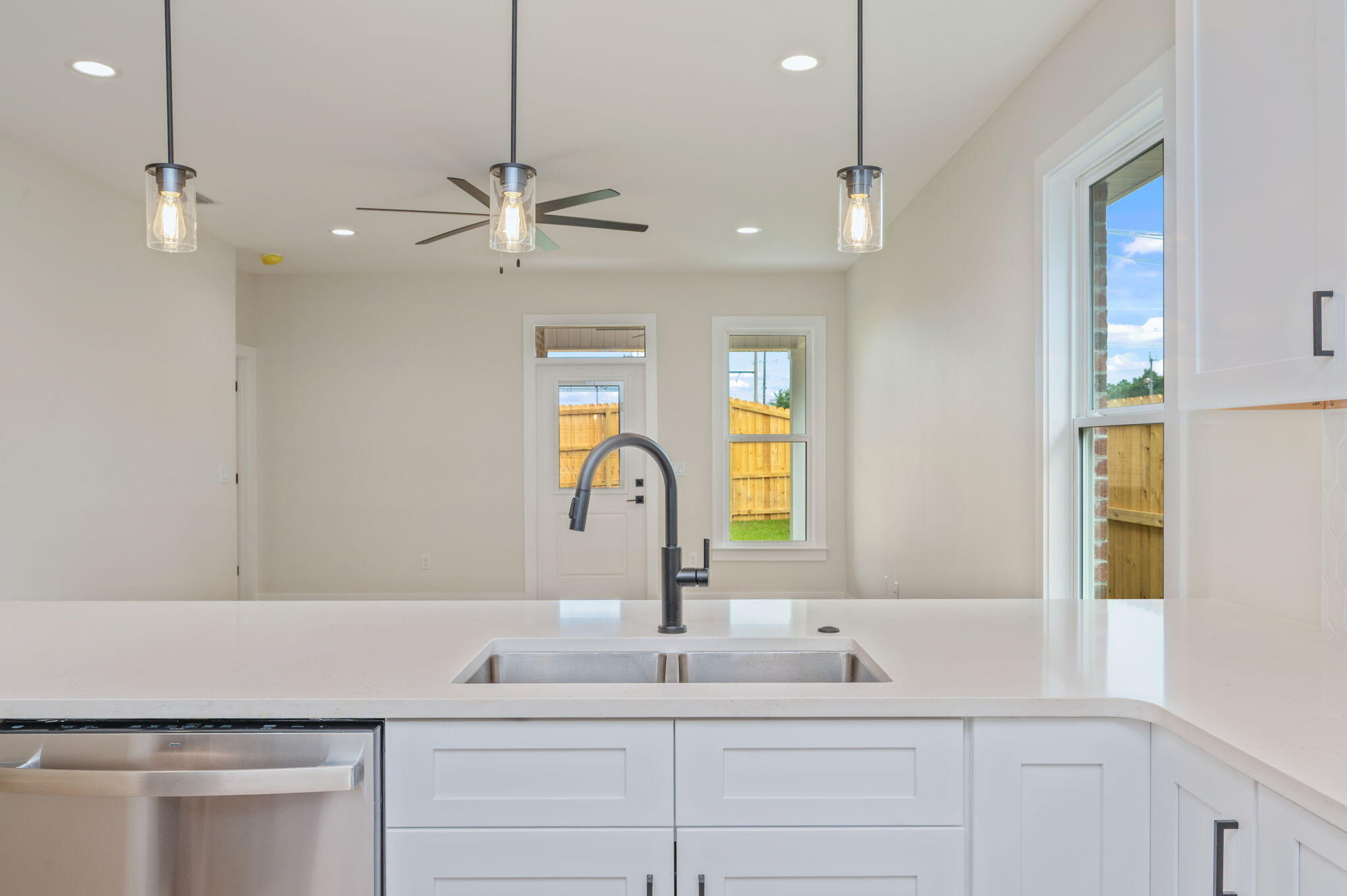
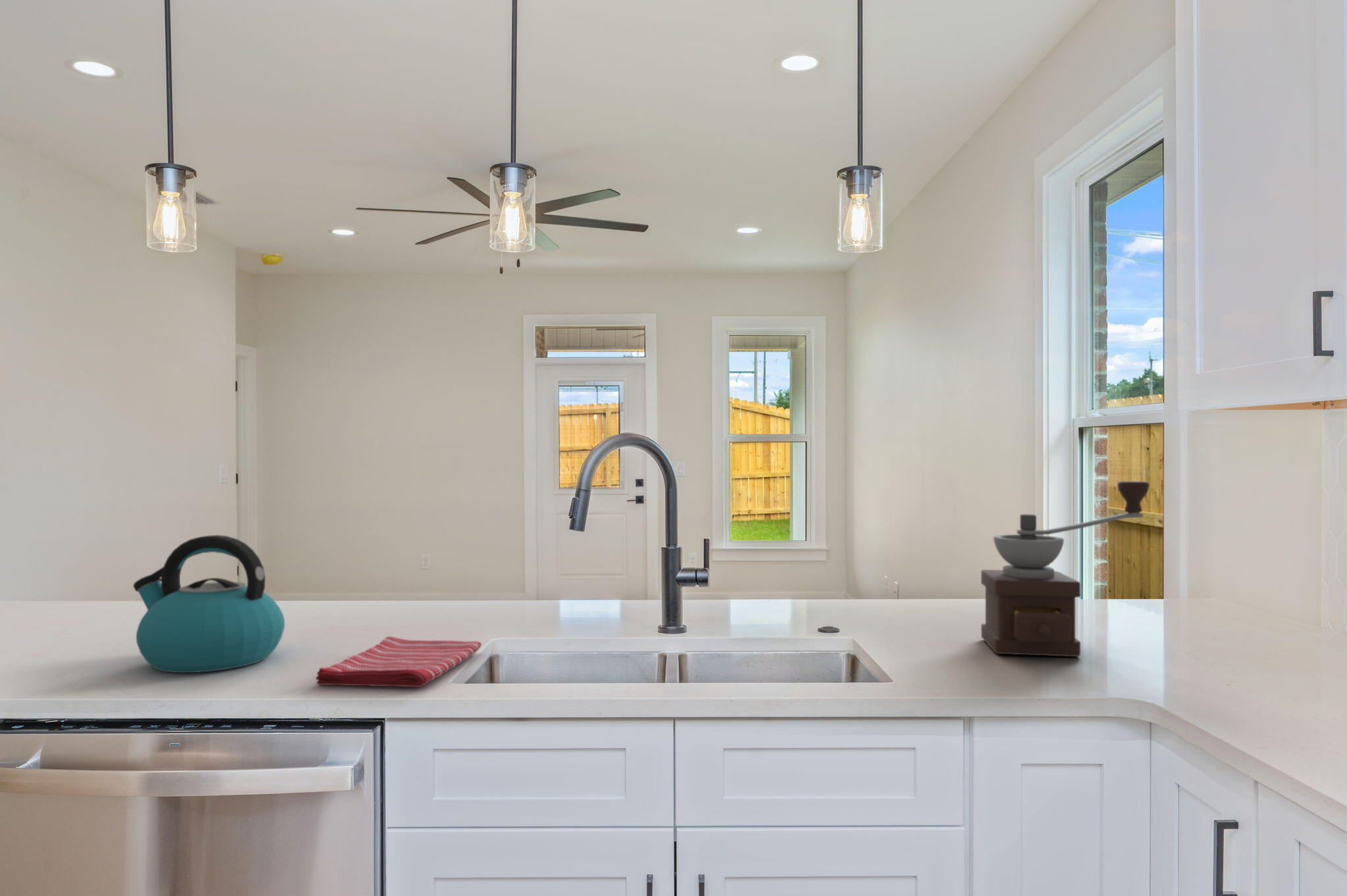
+ dish towel [315,636,482,688]
+ kettle [133,534,285,673]
+ coffee grinder [981,481,1150,657]
